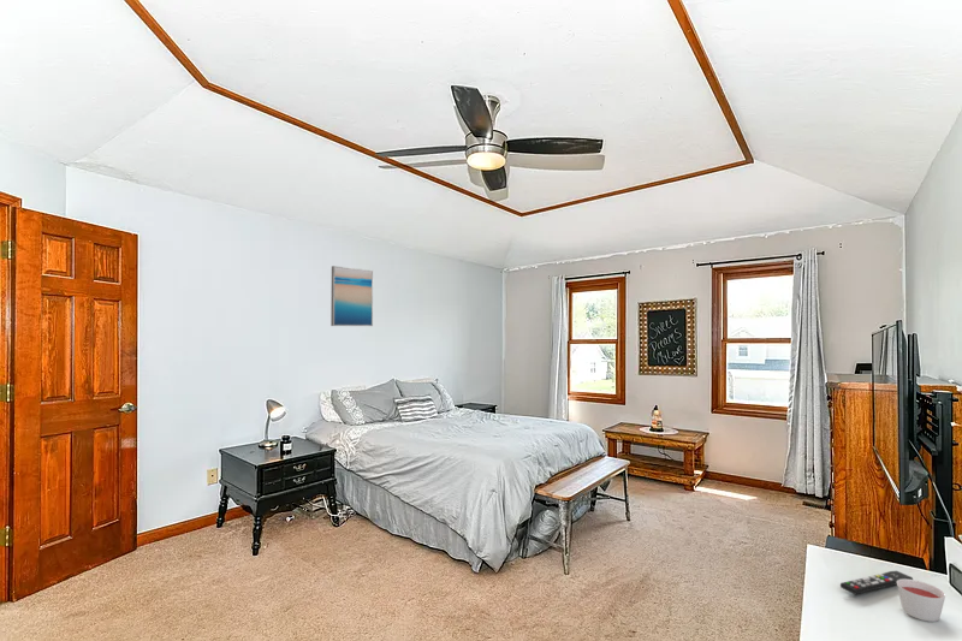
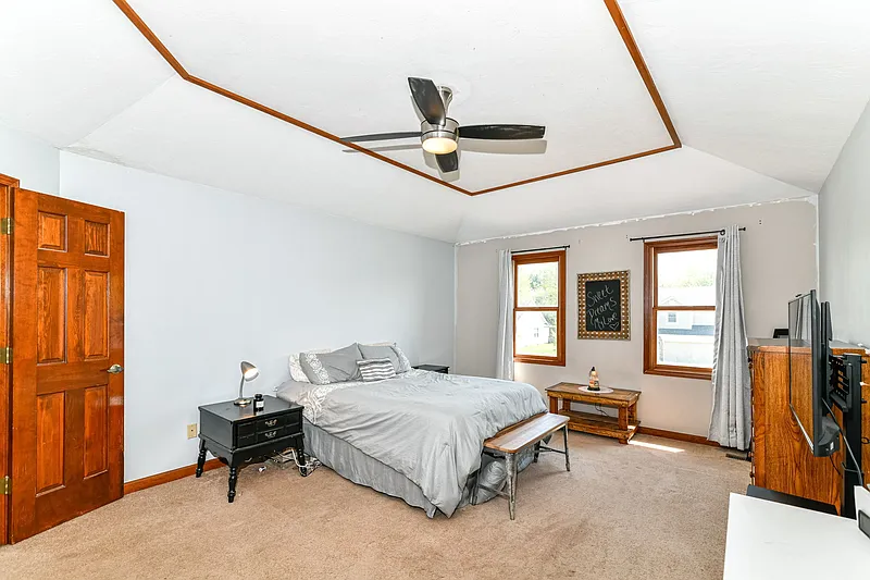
- candle [896,578,946,623]
- wall art [329,265,374,327]
- remote control [839,570,914,595]
